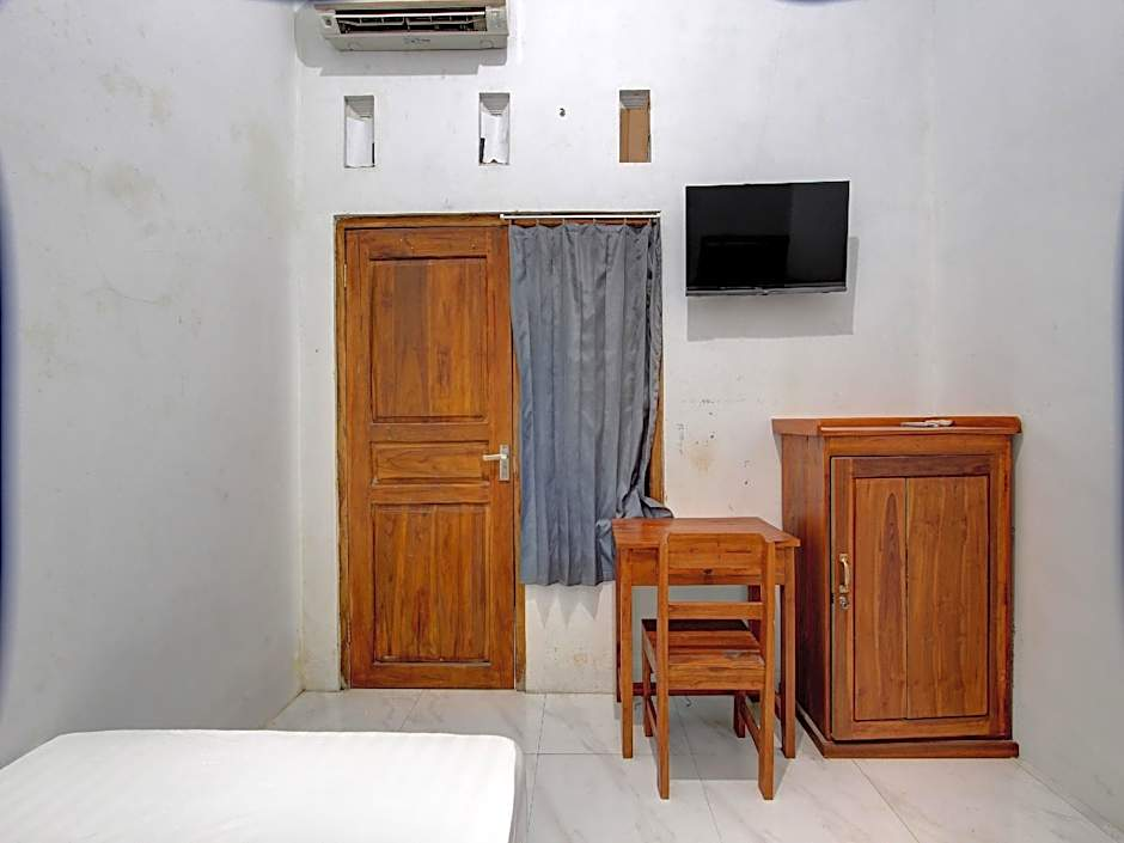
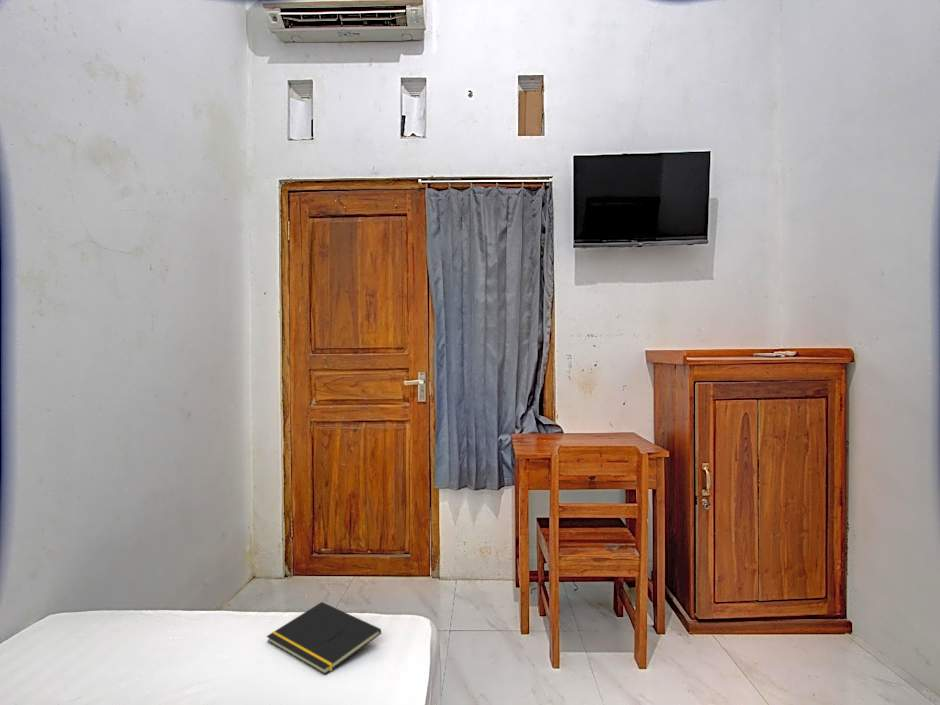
+ notepad [266,601,382,675]
